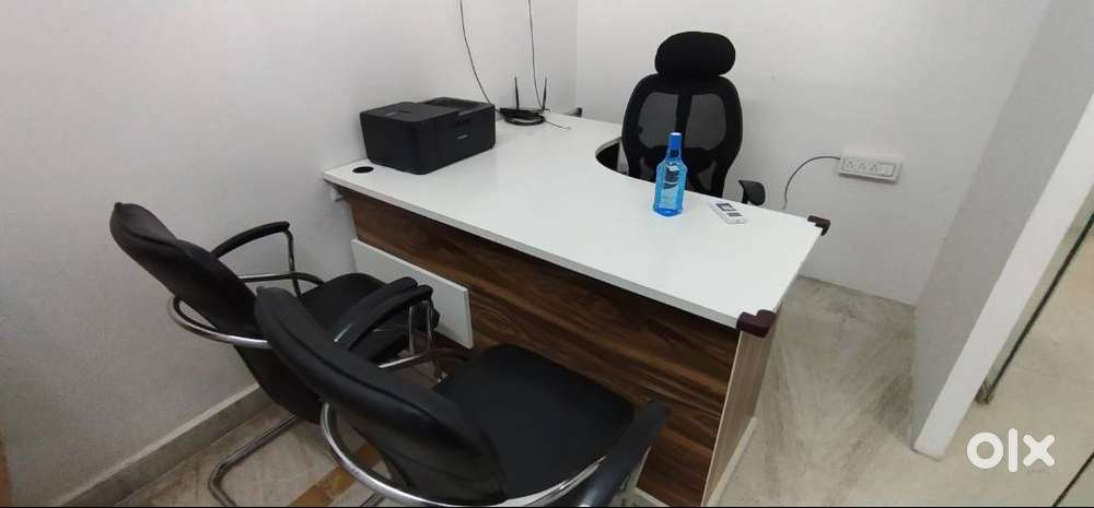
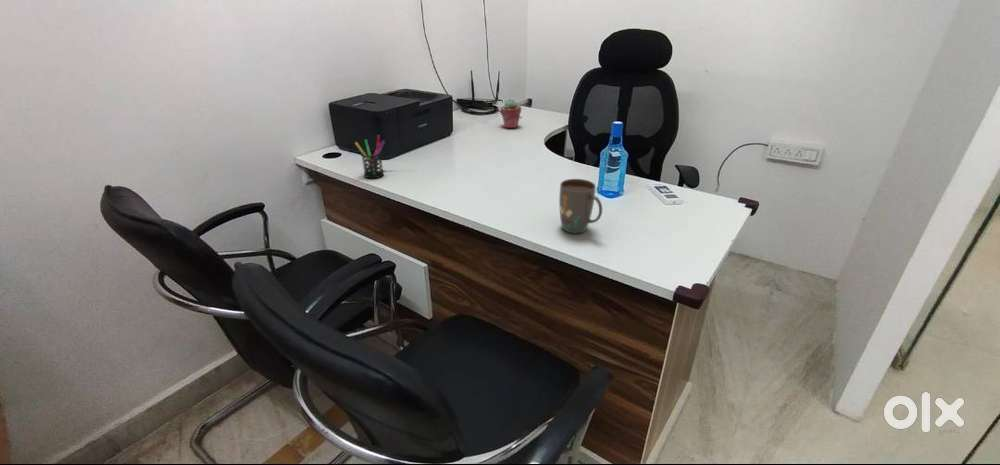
+ potted succulent [499,98,522,129]
+ mug [558,178,603,234]
+ pen holder [354,134,386,179]
